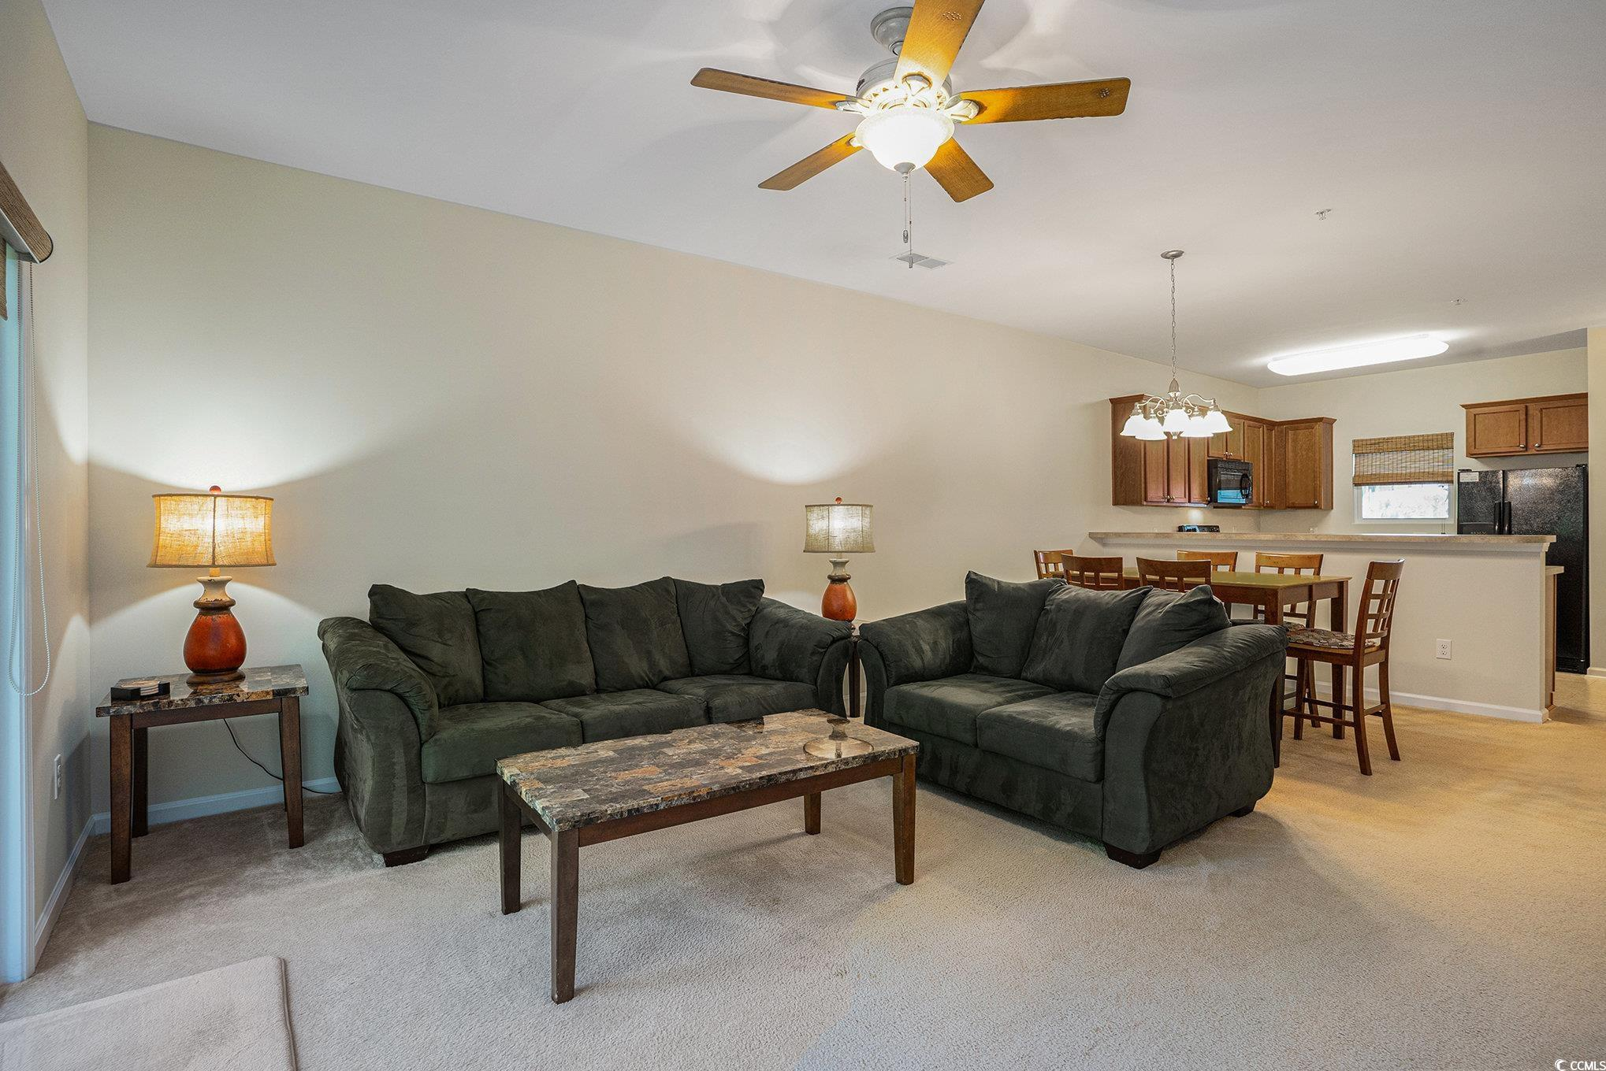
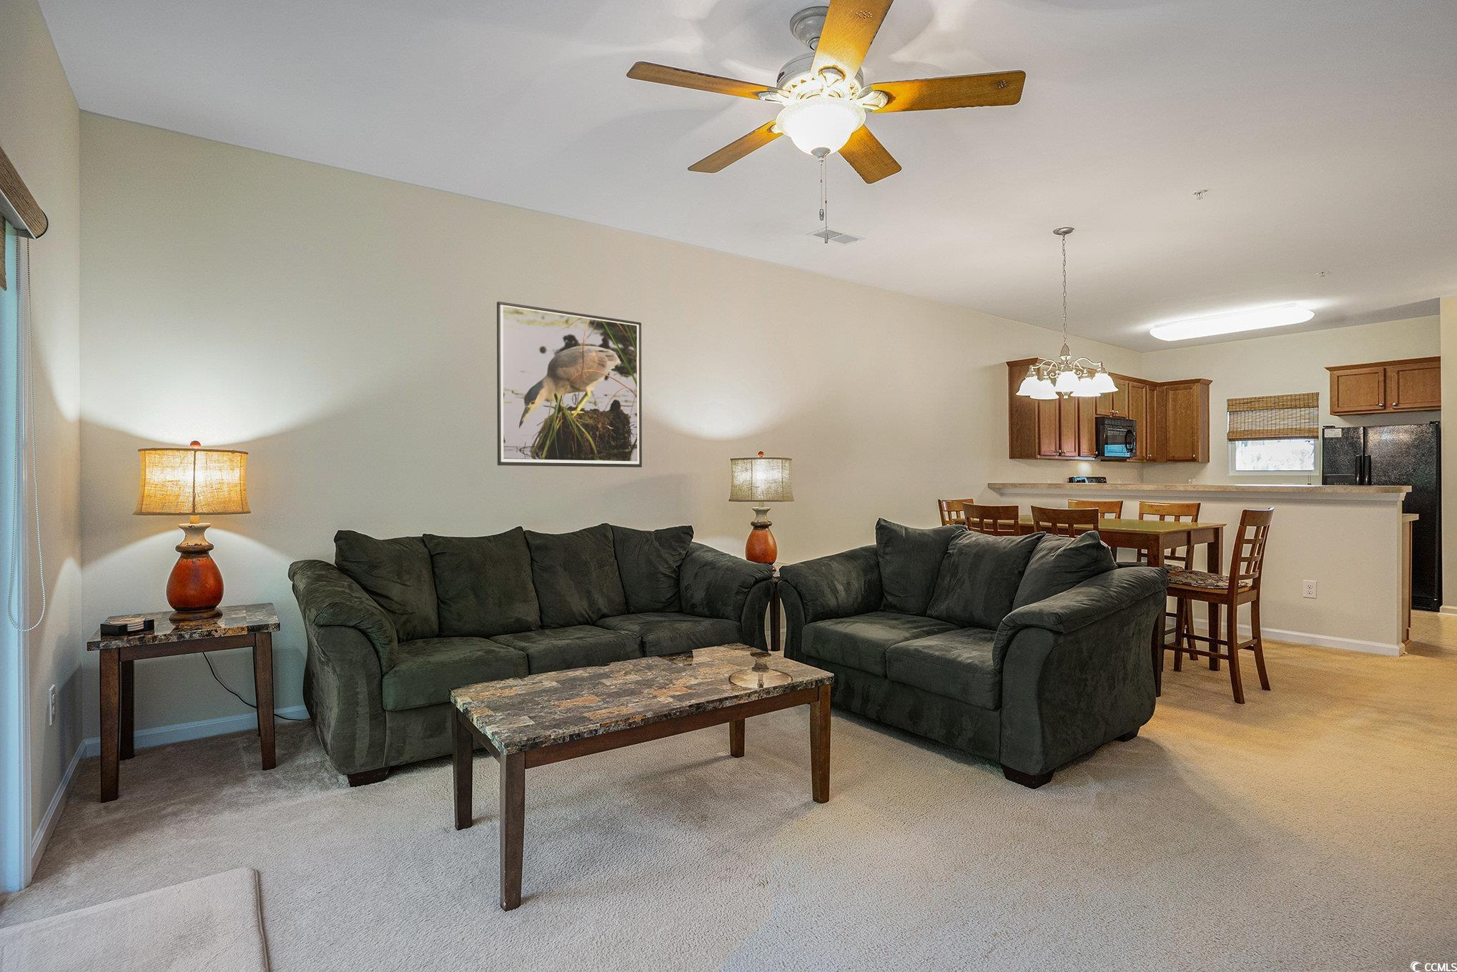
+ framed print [496,300,642,469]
